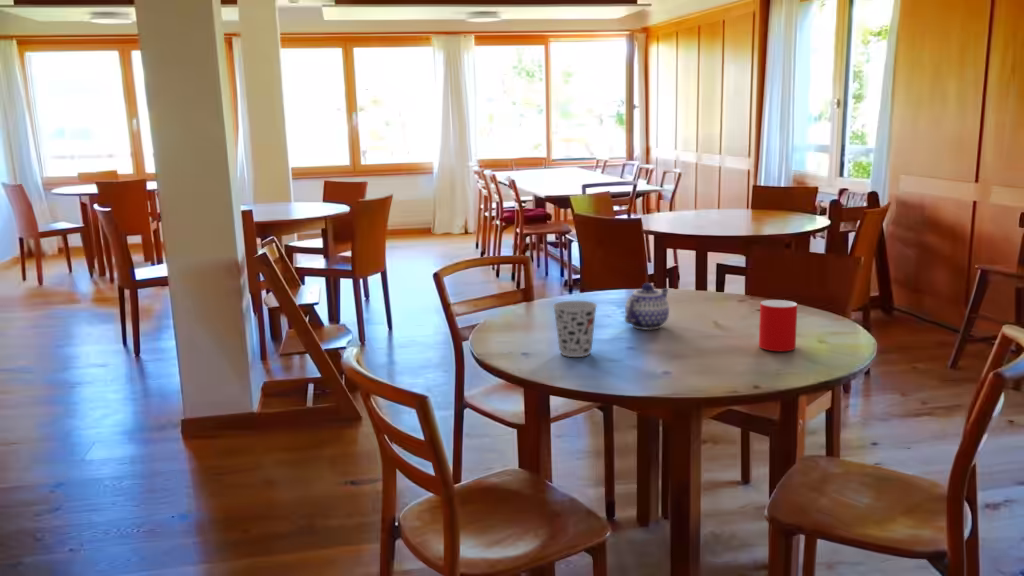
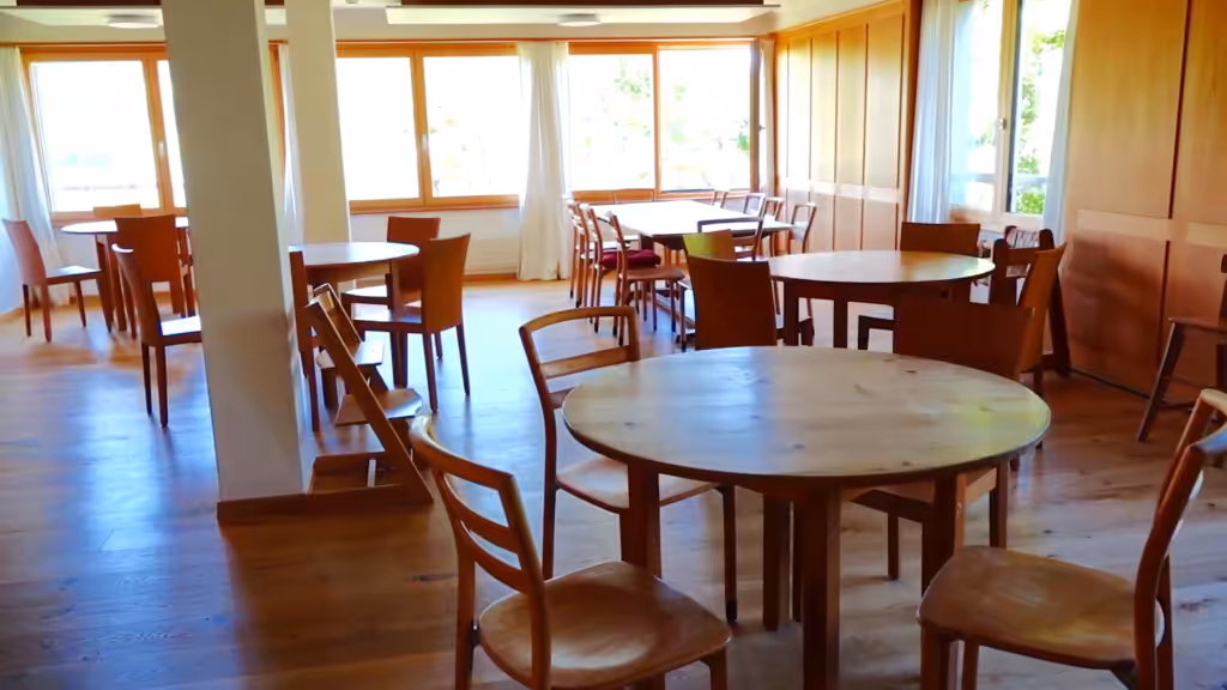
- cup [758,299,798,352]
- teapot [624,282,670,331]
- cup [552,300,598,358]
